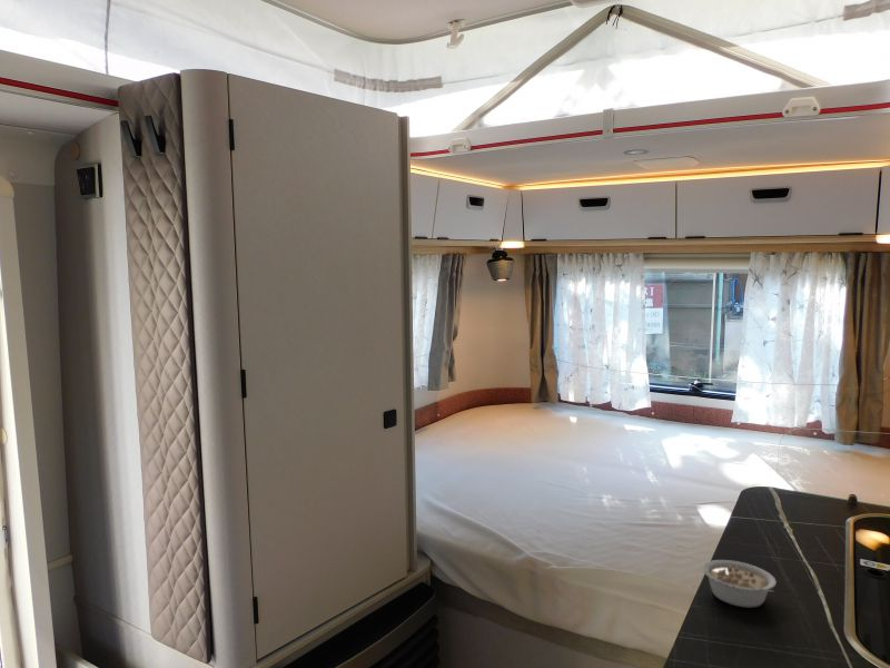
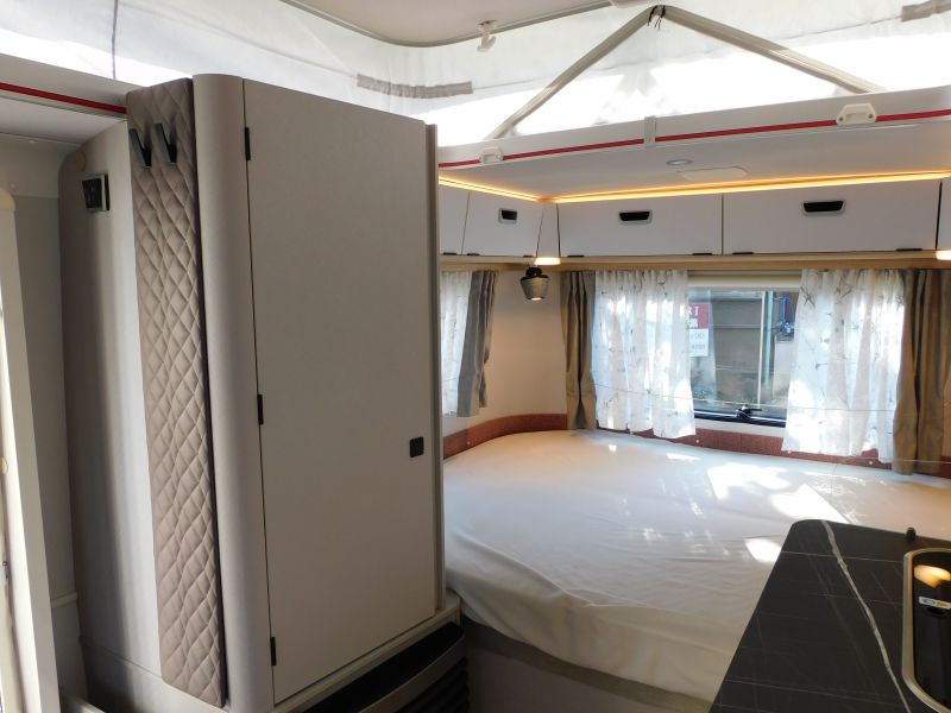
- legume [701,559,778,609]
